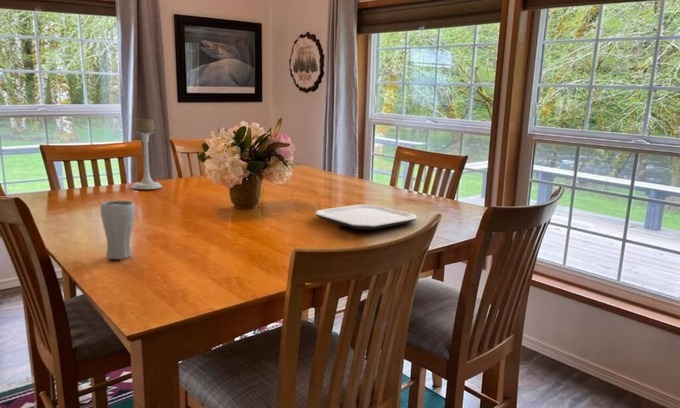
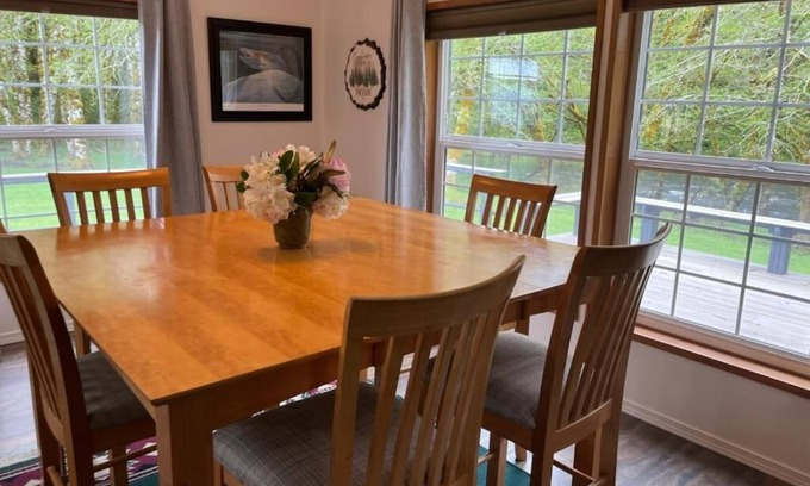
- drinking glass [100,200,136,260]
- candle holder [132,117,163,190]
- plate [314,204,417,231]
